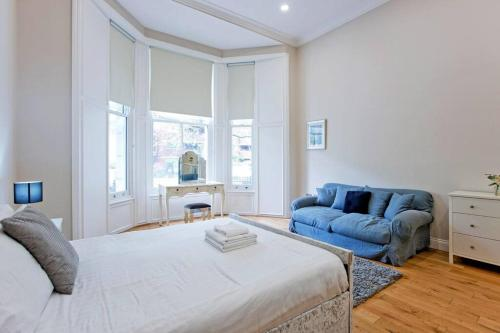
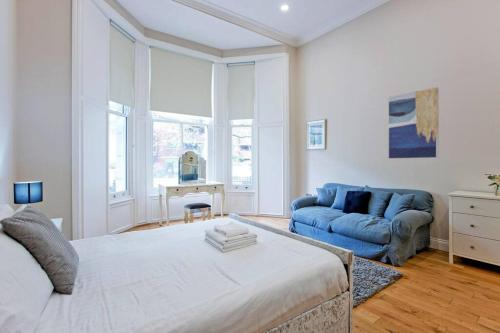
+ wall art [388,86,440,159]
